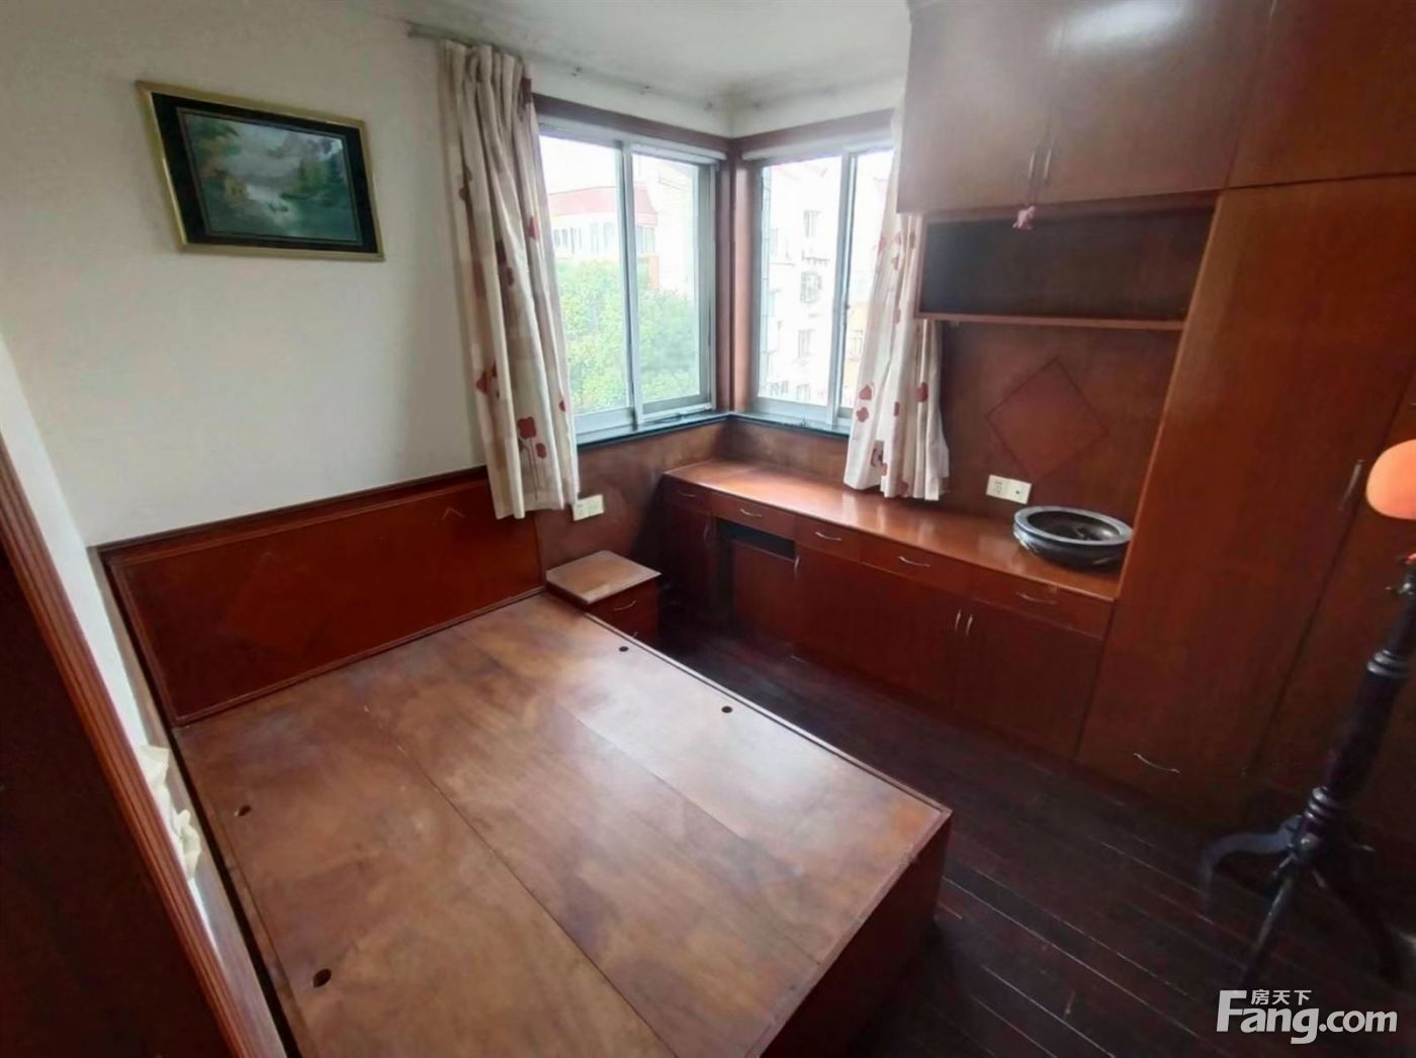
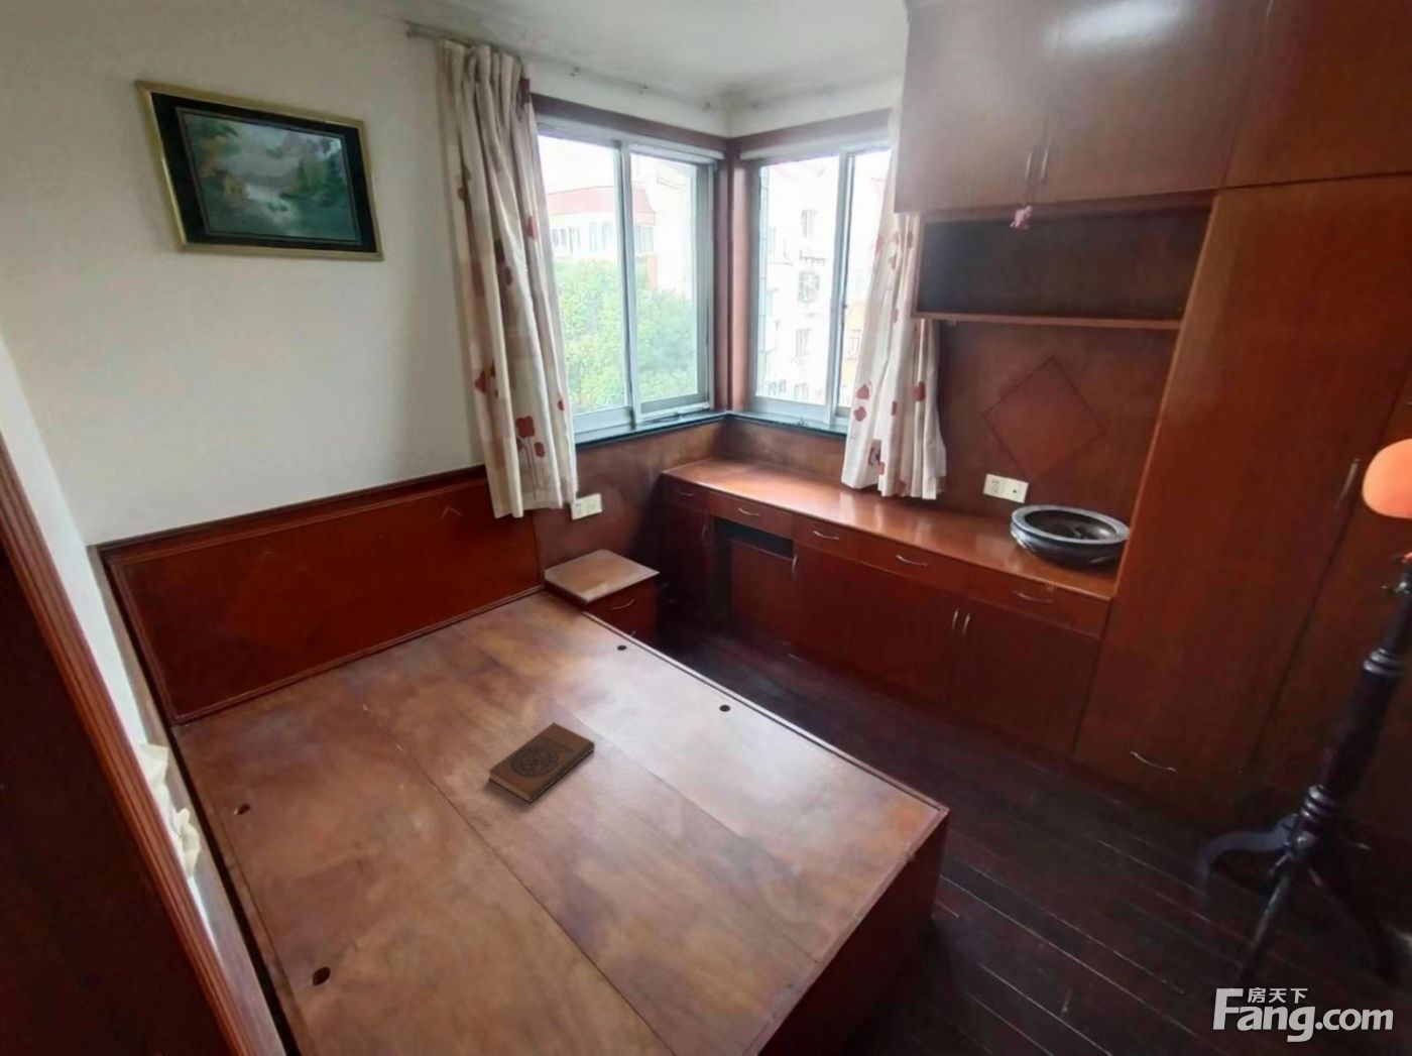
+ book [486,721,596,804]
